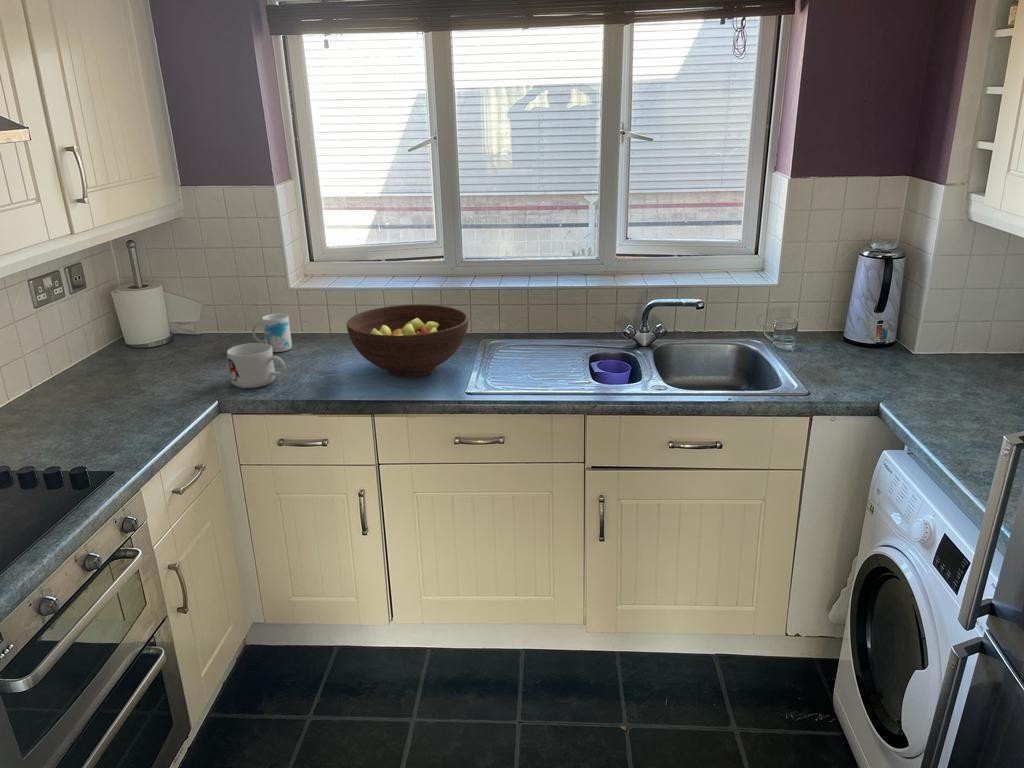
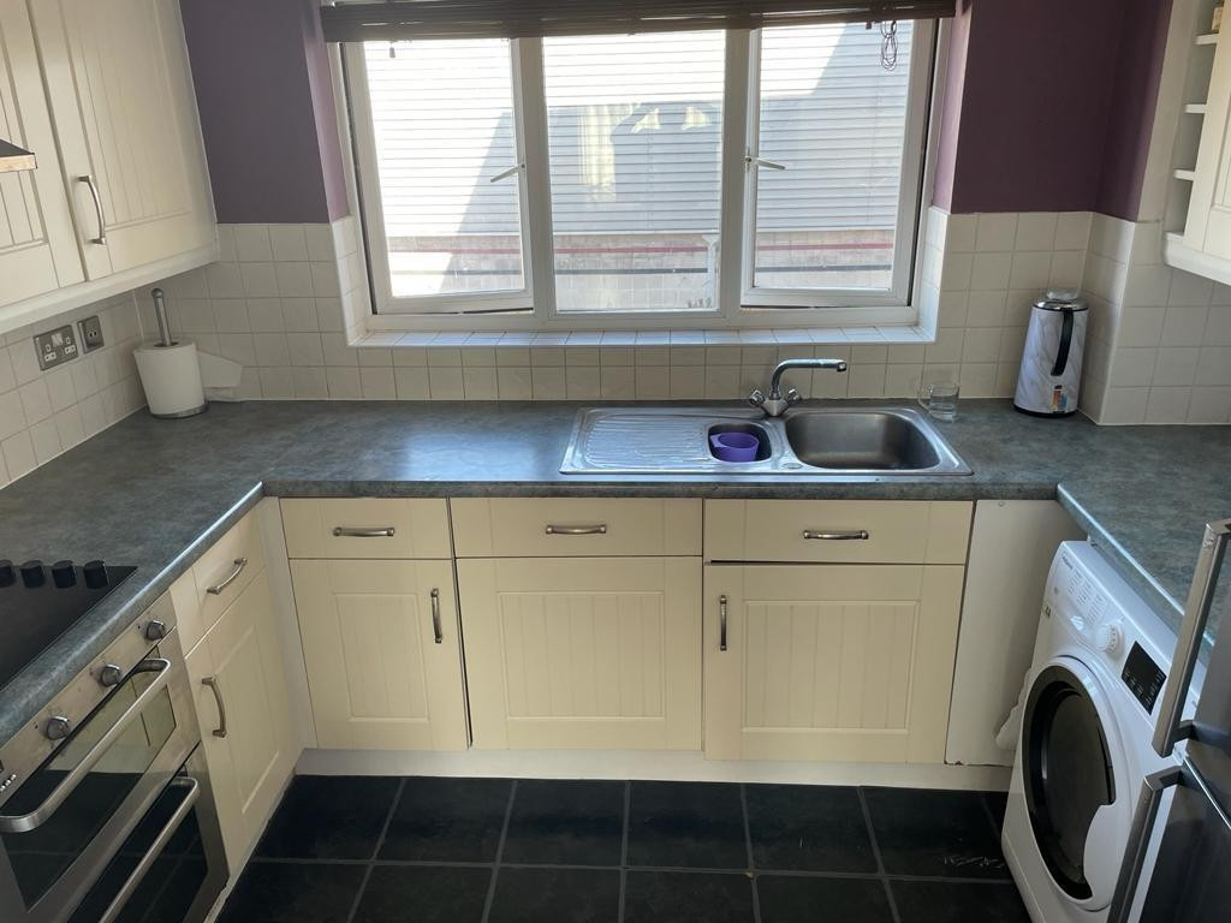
- fruit bowl [346,303,469,379]
- mug [226,342,287,389]
- mug [251,313,293,353]
